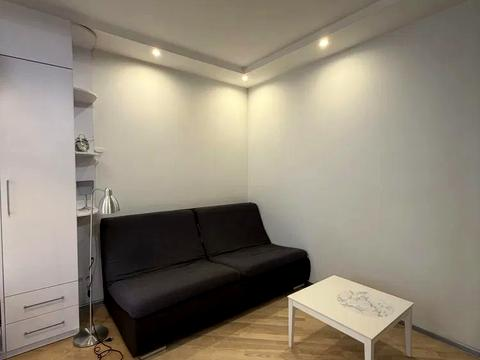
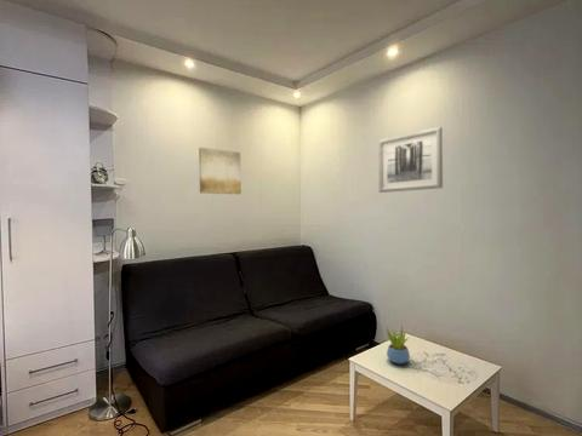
+ succulent plant [386,325,411,365]
+ wall art [377,126,444,194]
+ wall art [198,147,242,195]
